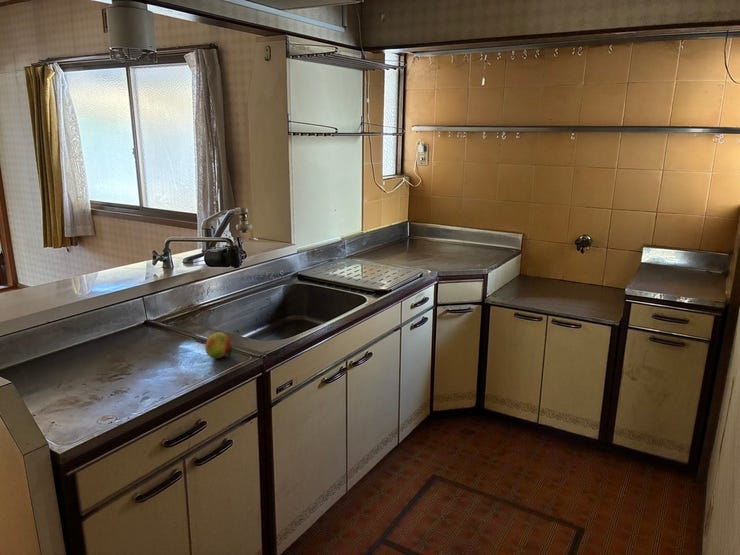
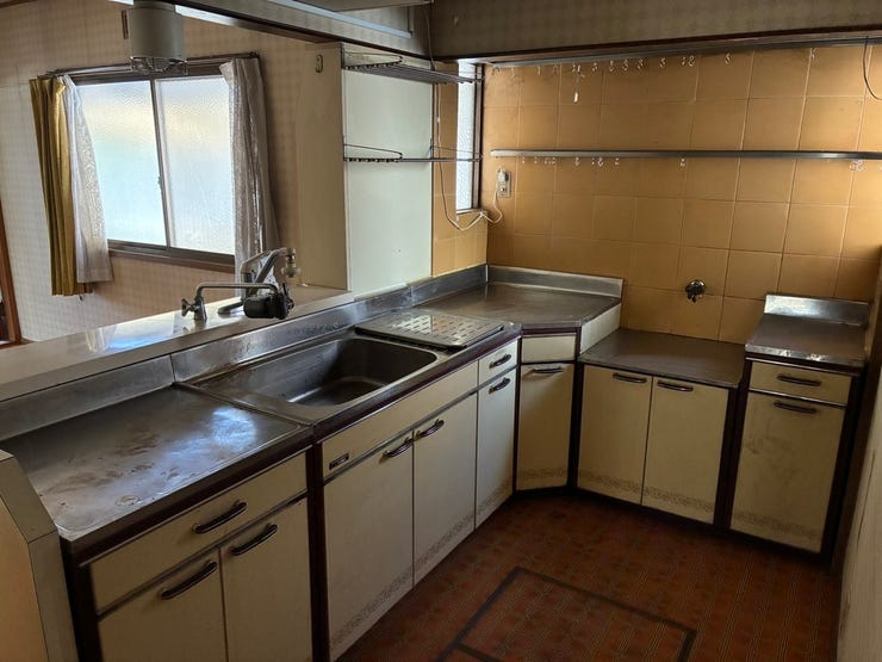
- fruit [205,331,234,359]
